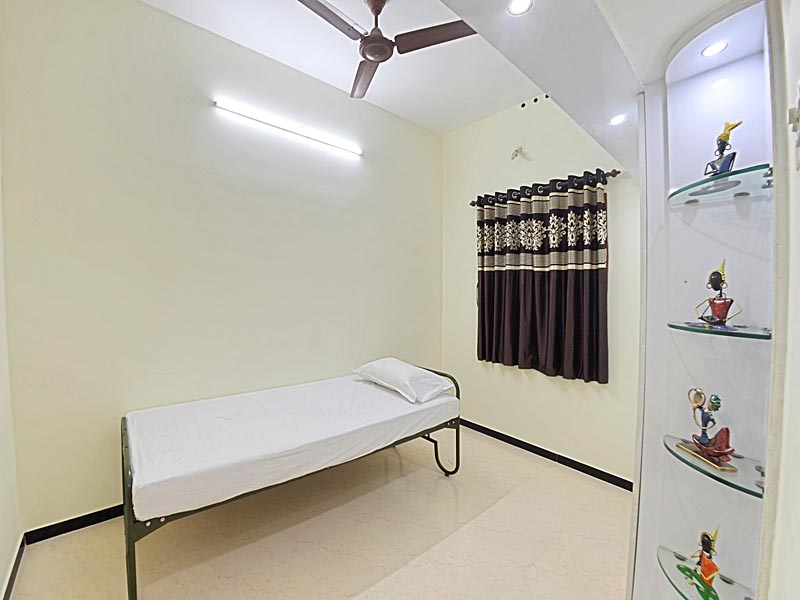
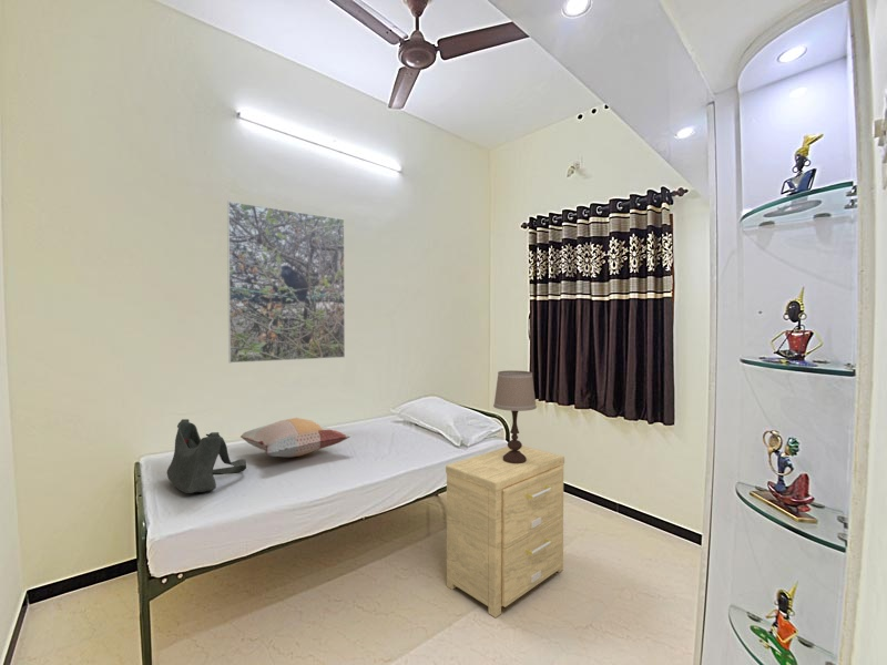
+ shoulder bag [166,418,247,494]
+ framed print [226,201,346,364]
+ decorative pillow [239,417,350,458]
+ side table [445,446,565,618]
+ table lamp [492,369,538,463]
